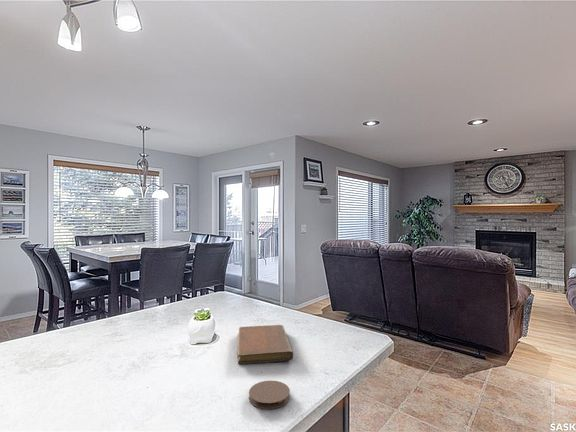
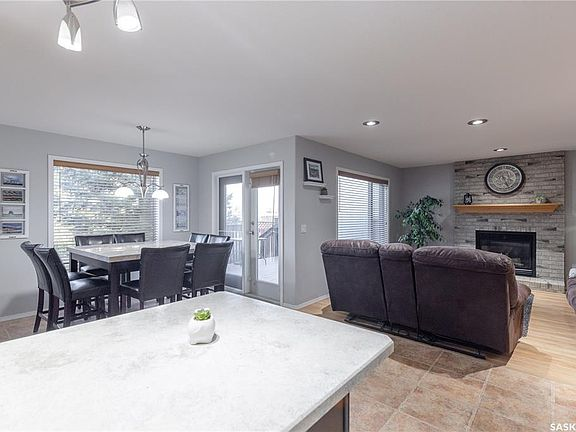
- notebook [237,324,294,365]
- coaster [248,379,291,410]
